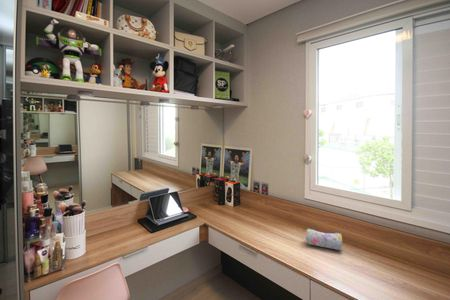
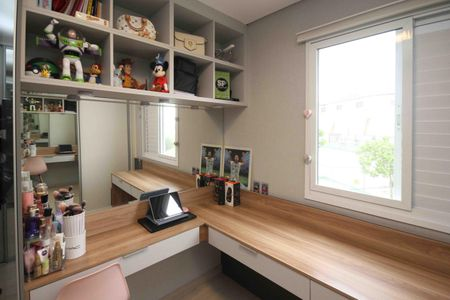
- pencil case [305,228,343,251]
